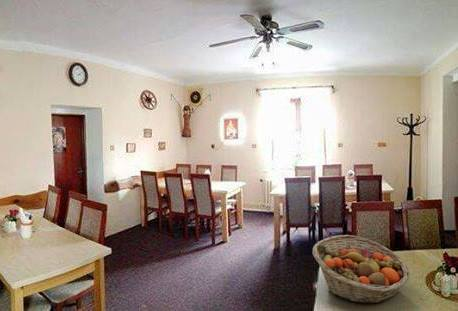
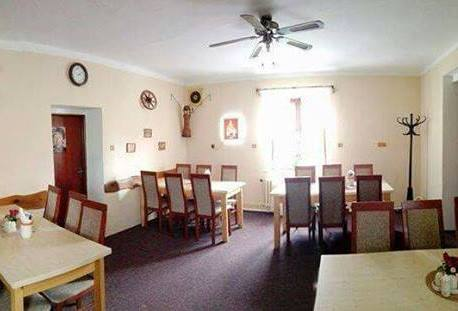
- fruit basket [312,234,411,305]
